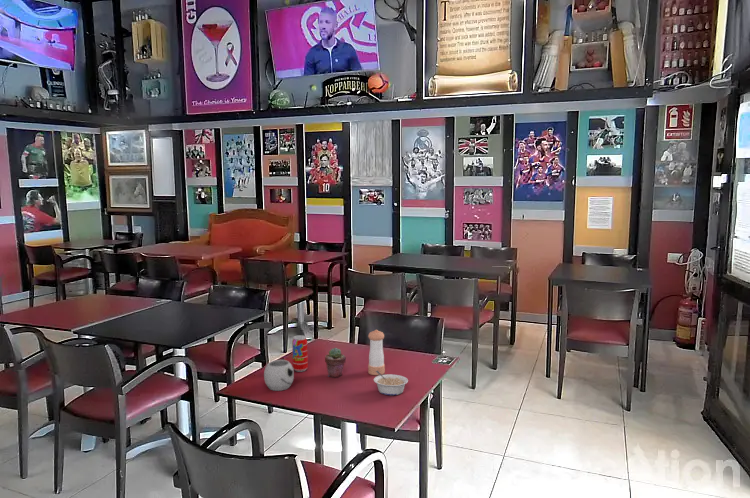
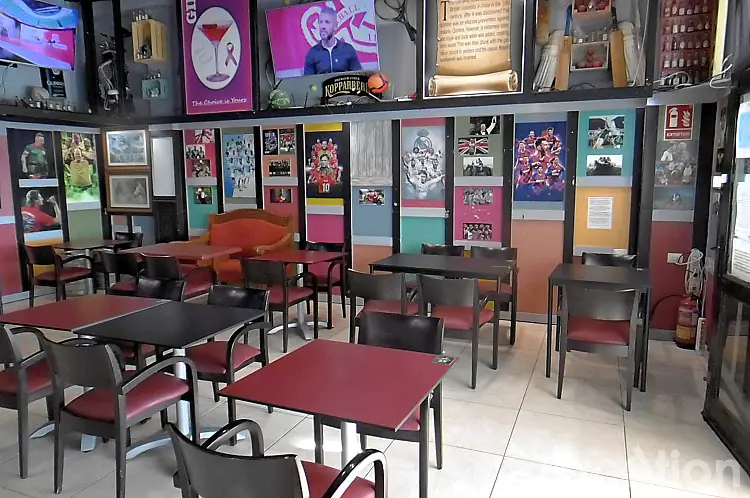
- potted succulent [324,347,347,378]
- mug [263,357,295,392]
- beverage can [291,334,309,373]
- pepper shaker [367,329,386,376]
- legume [373,371,409,396]
